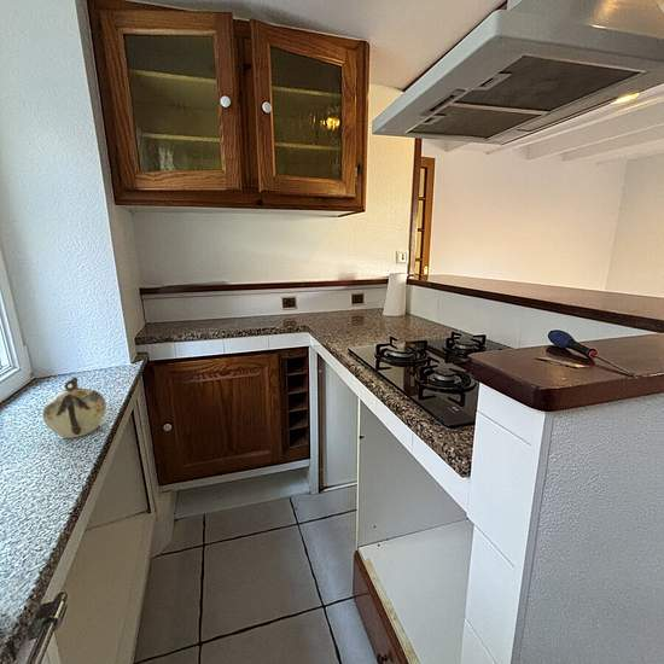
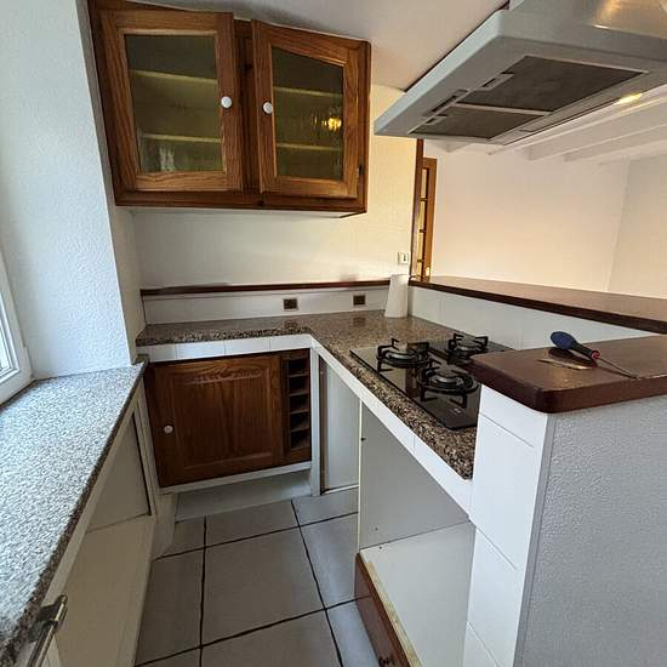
- teapot [42,375,107,439]
